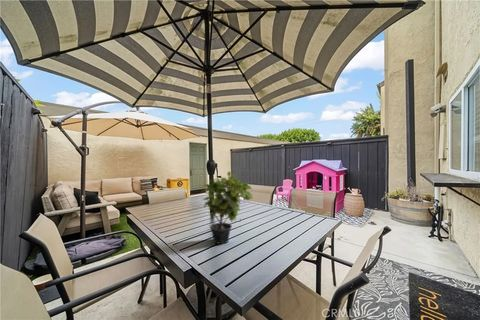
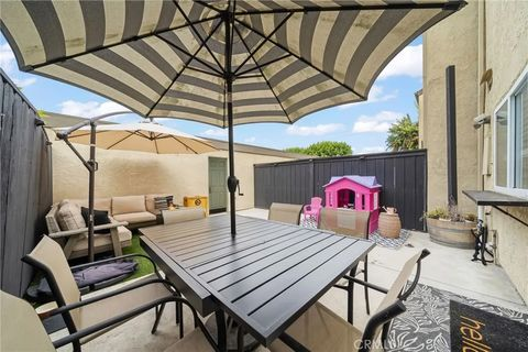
- potted plant [200,170,254,245]
